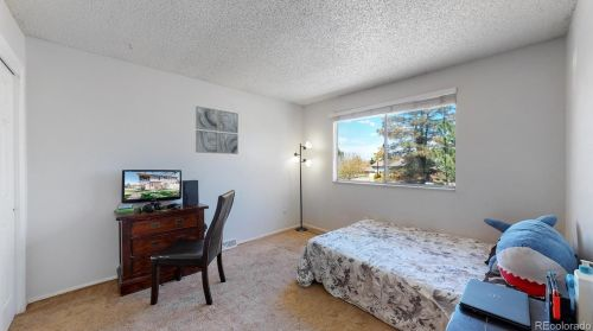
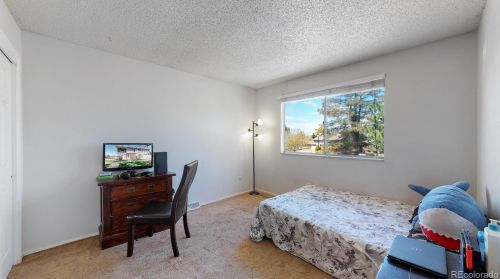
- wall art [195,106,240,155]
